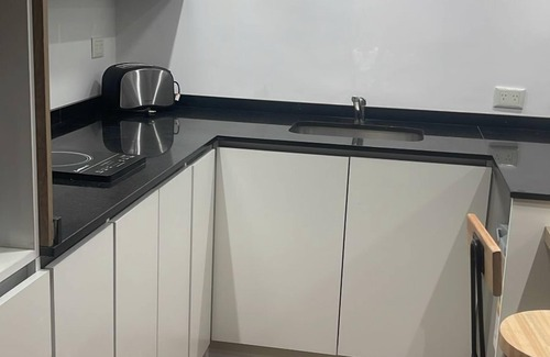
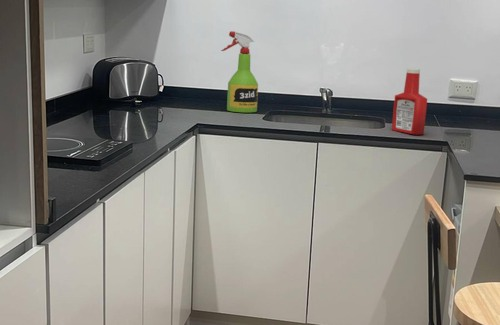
+ spray bottle [220,30,259,113]
+ soap bottle [391,67,428,136]
